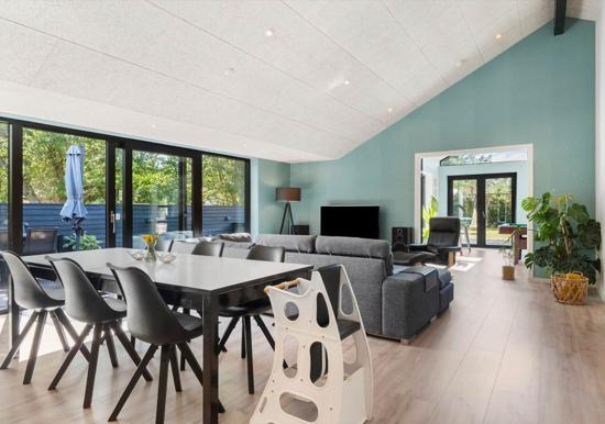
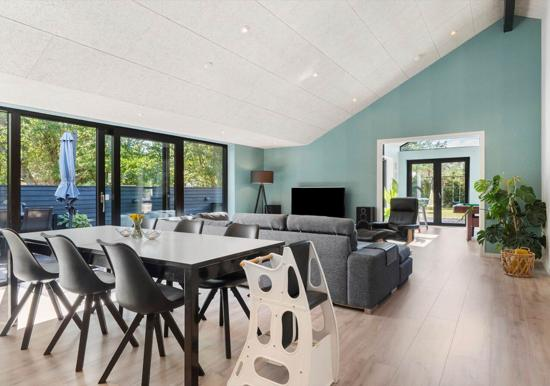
- house plant [497,241,522,281]
